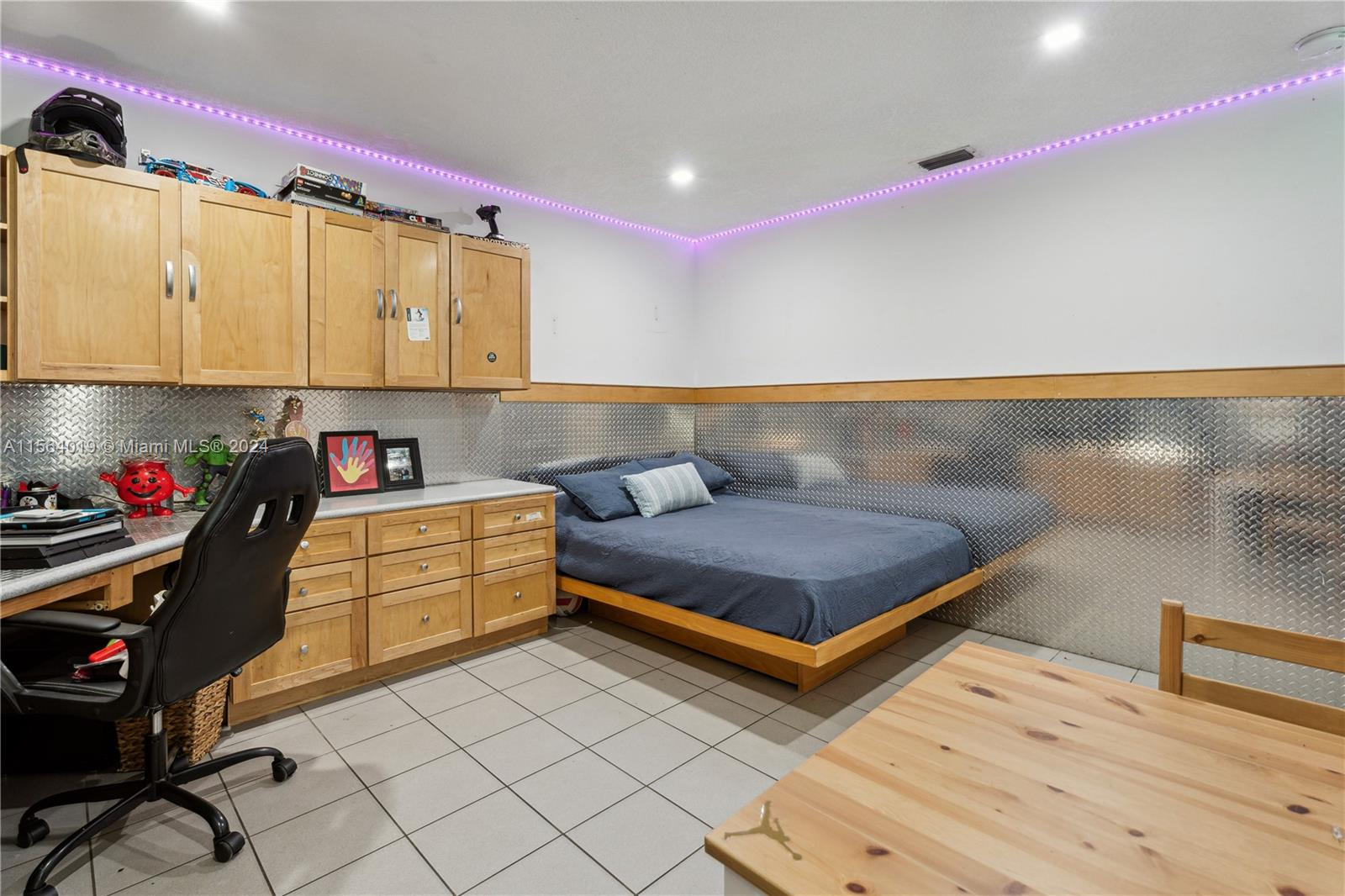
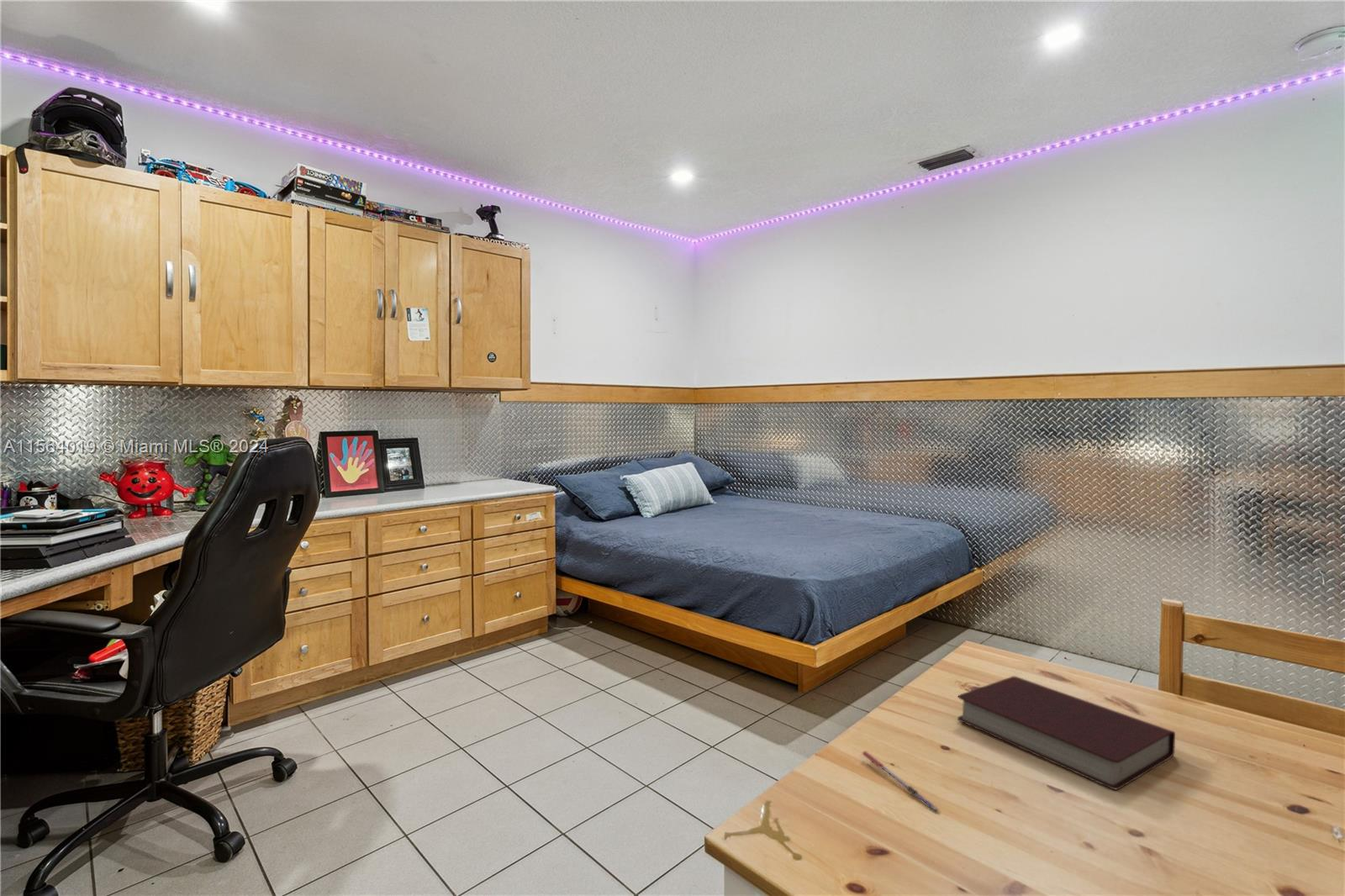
+ pen [862,750,941,813]
+ book [957,675,1176,790]
